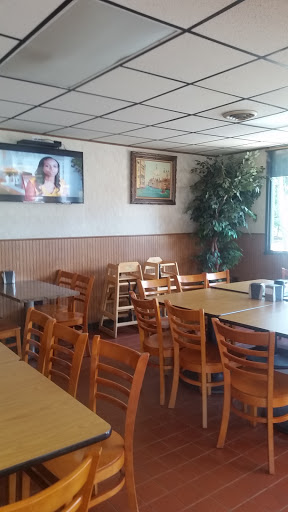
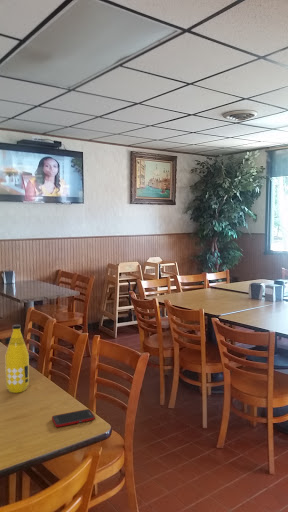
+ cell phone [51,408,96,428]
+ bottle [4,324,30,394]
